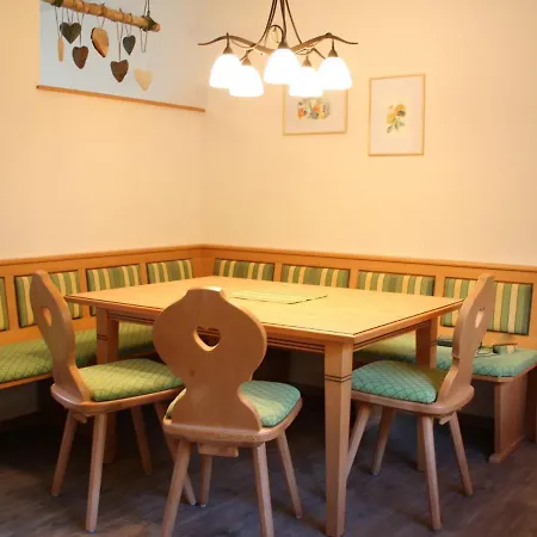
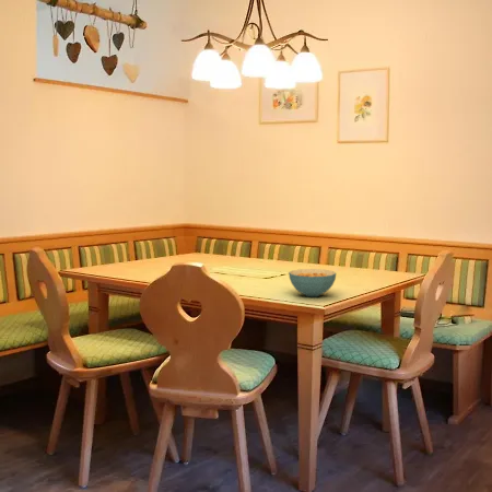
+ cereal bowl [288,268,337,297]
